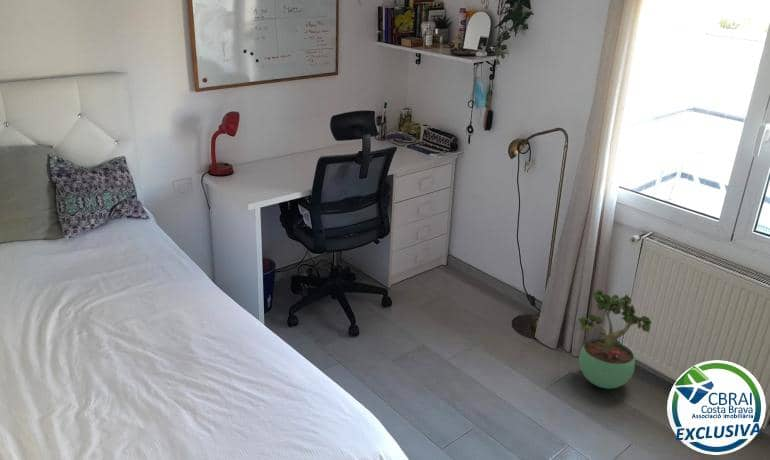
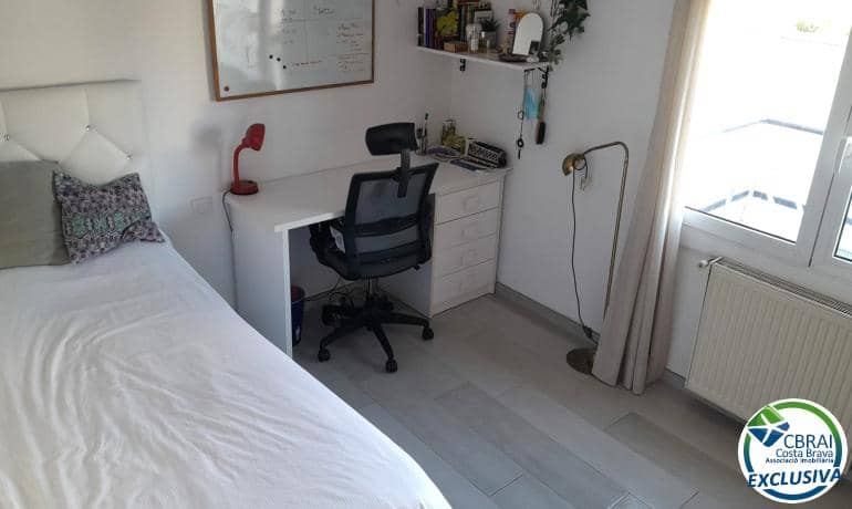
- potted plant [578,289,654,390]
